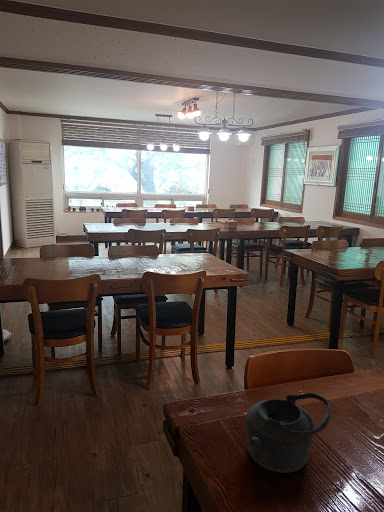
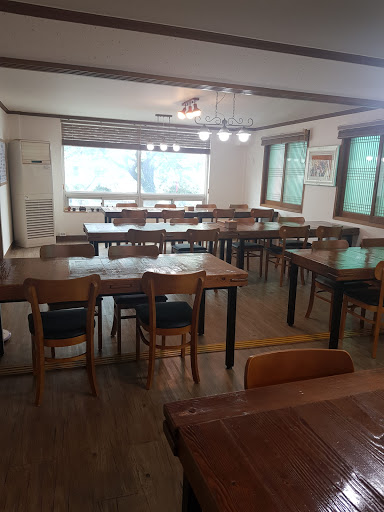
- teapot [245,392,332,474]
